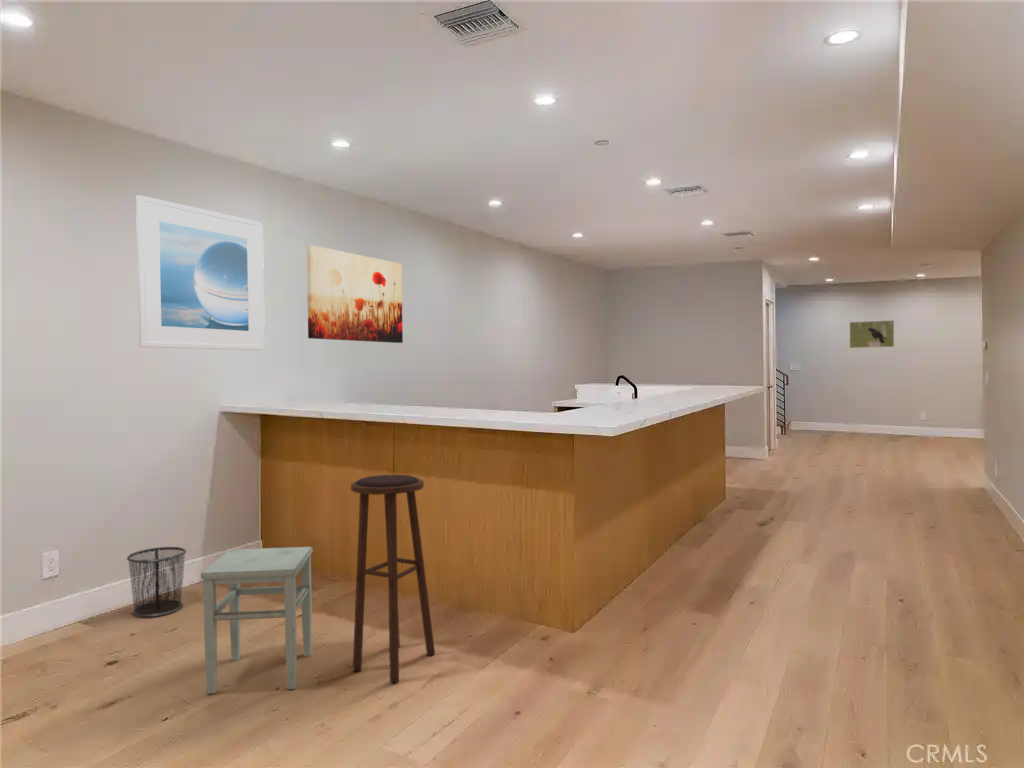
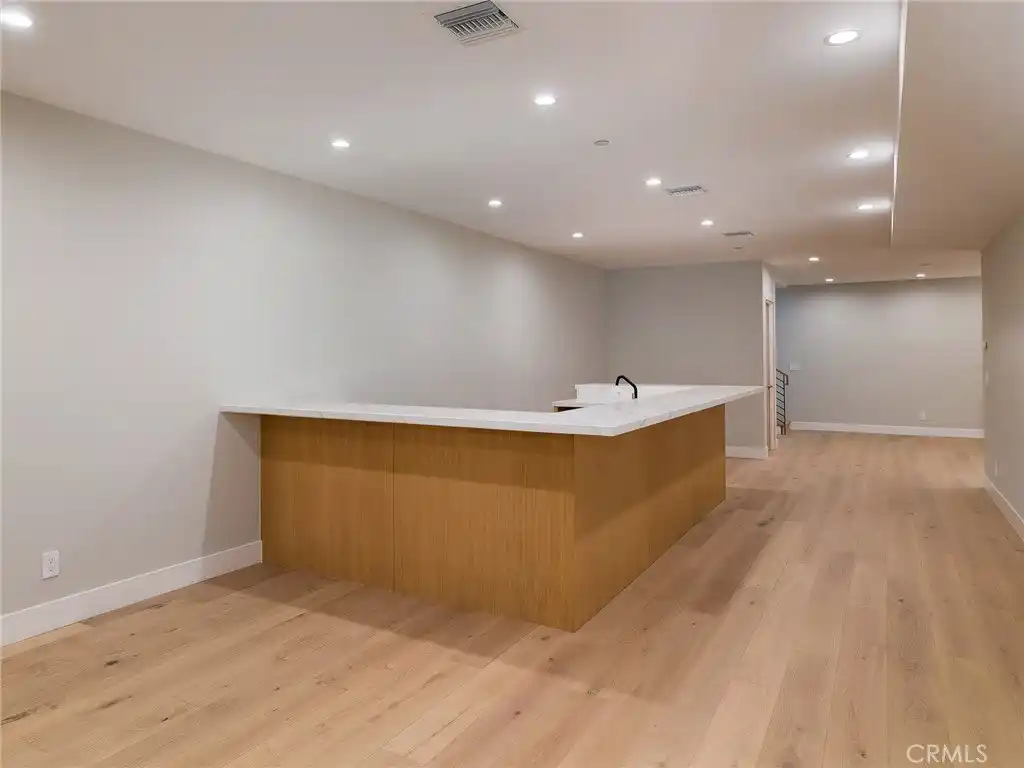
- stool [200,546,314,695]
- wall art [306,244,404,344]
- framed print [849,319,895,349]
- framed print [135,194,266,351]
- waste bin [126,546,187,618]
- stool [350,474,436,683]
